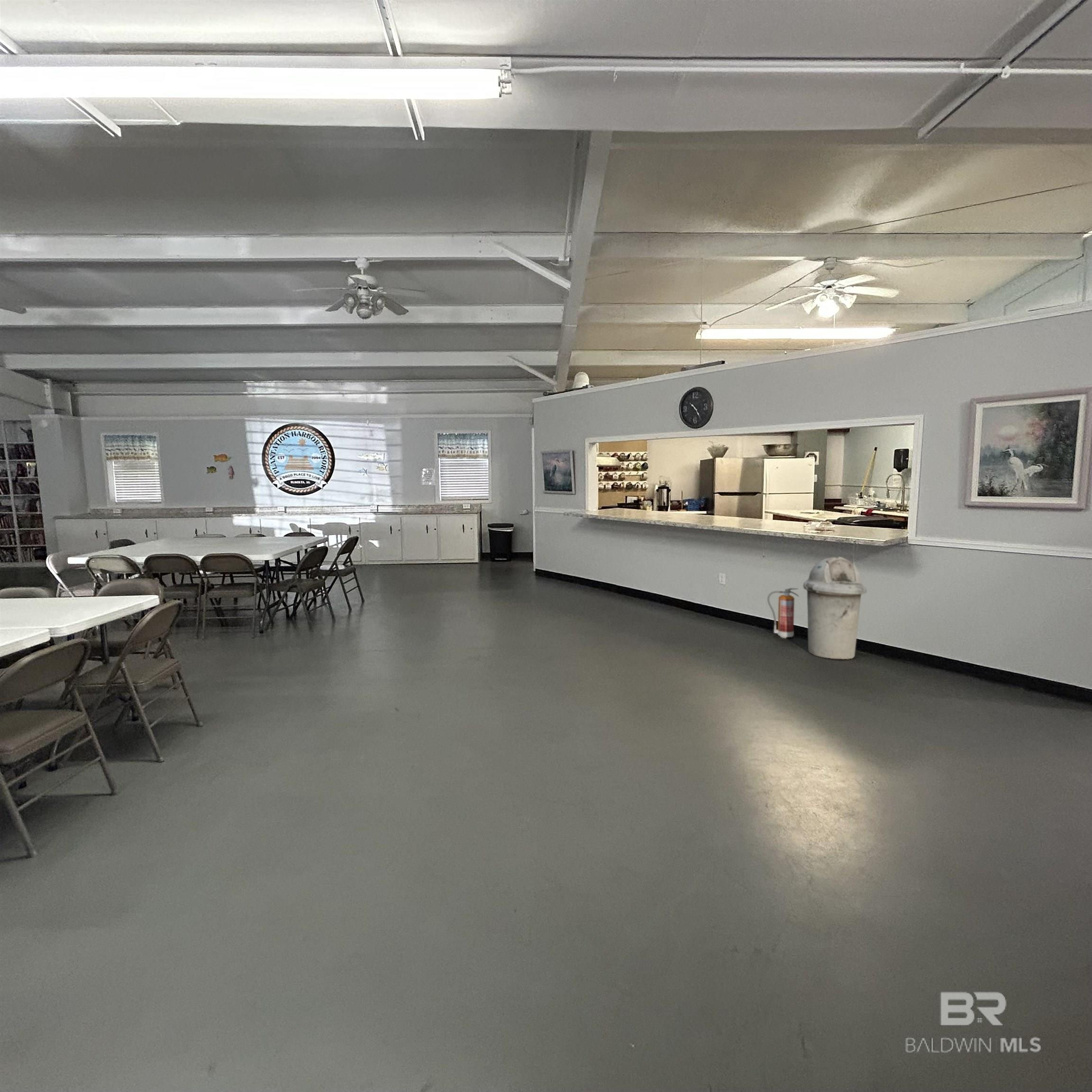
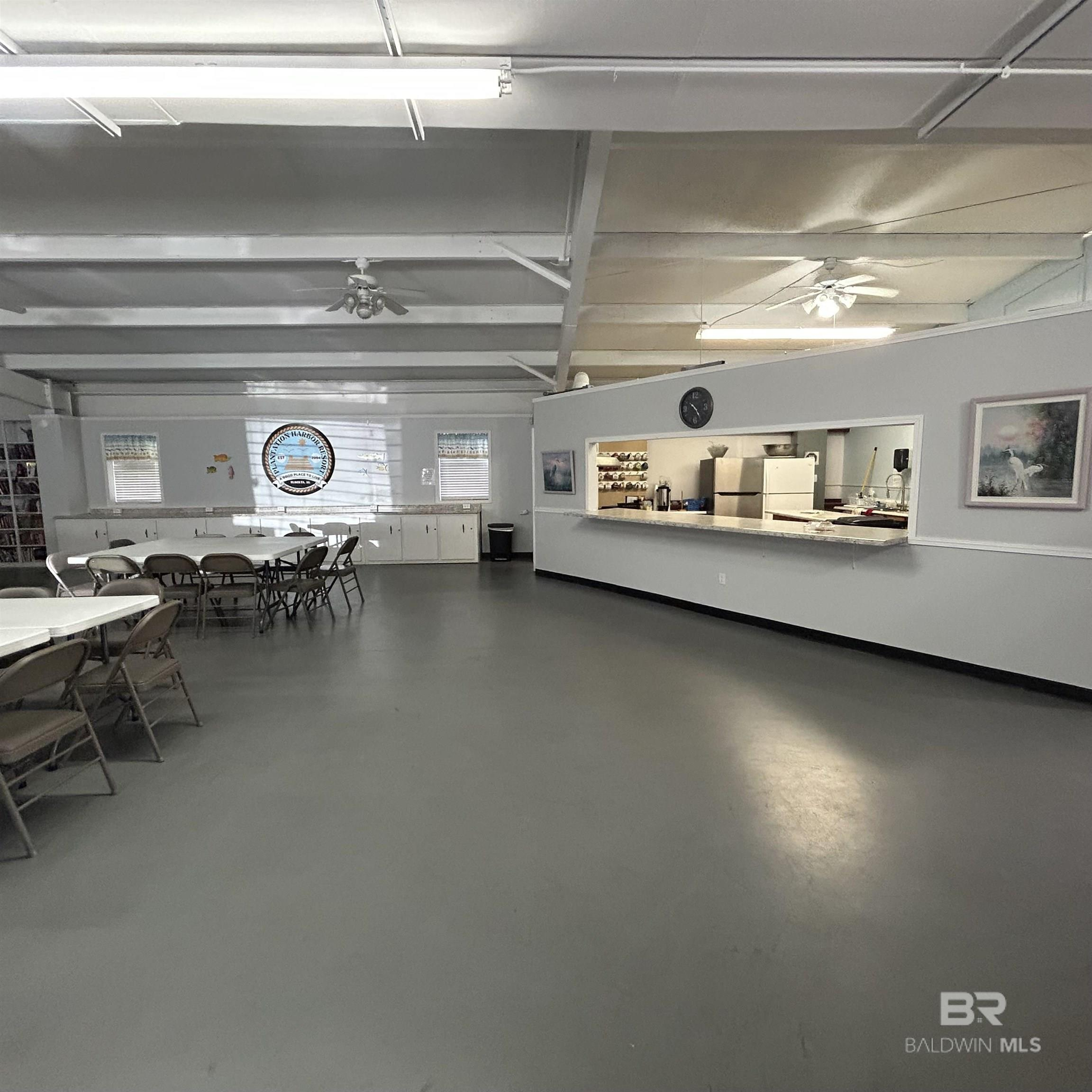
- fire extinguisher [767,587,799,638]
- trash can [803,556,867,660]
